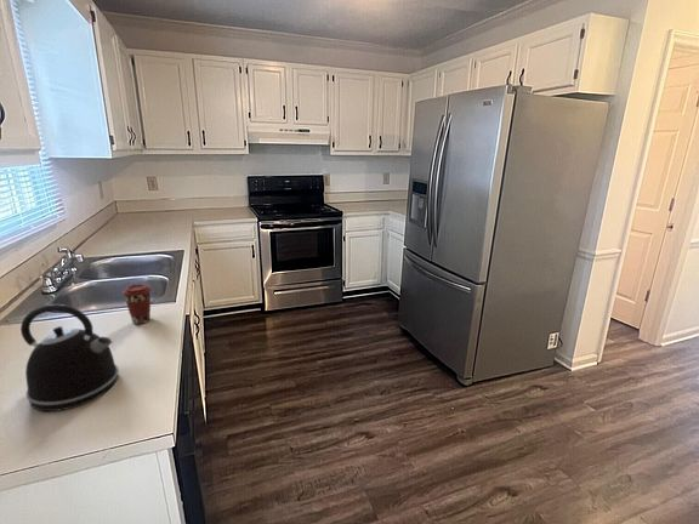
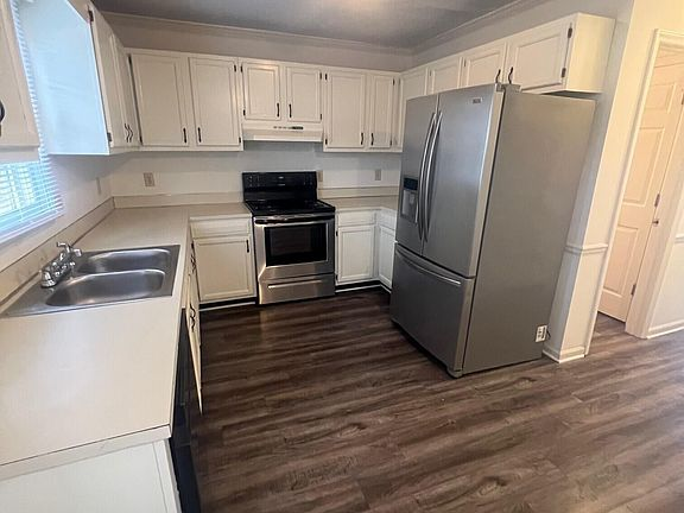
- kettle [19,303,120,412]
- coffee cup [121,283,153,325]
